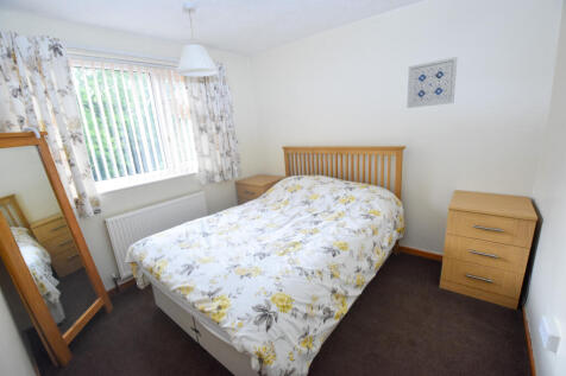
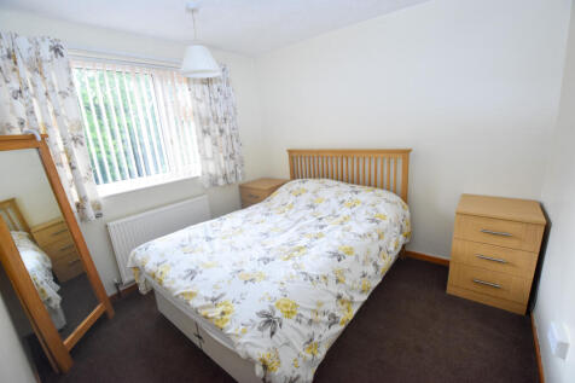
- wall art [405,56,459,109]
